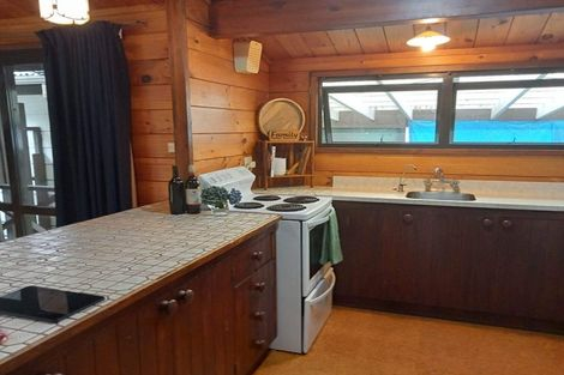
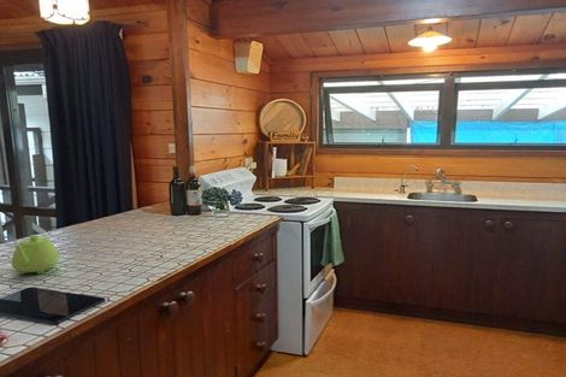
+ teapot [11,234,60,276]
